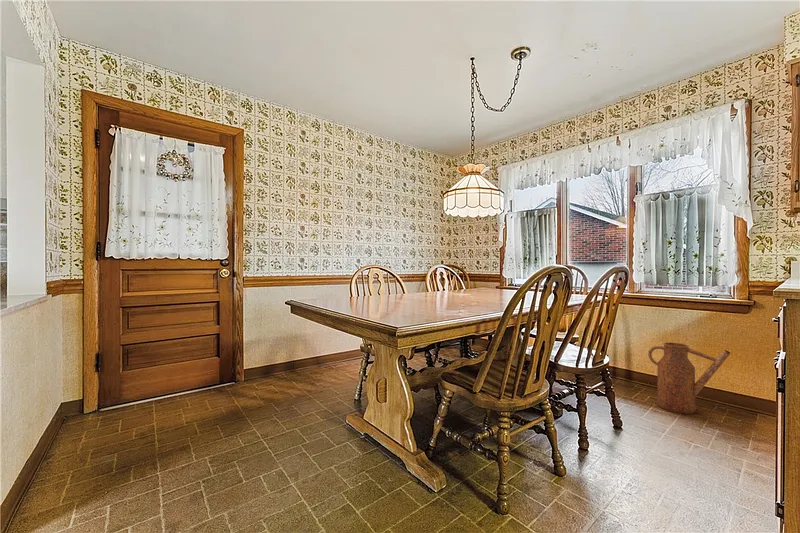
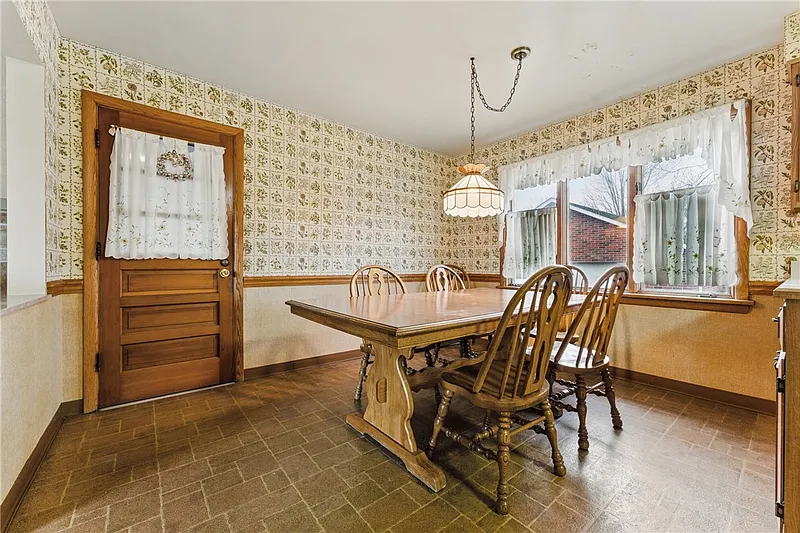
- watering can [647,342,731,415]
